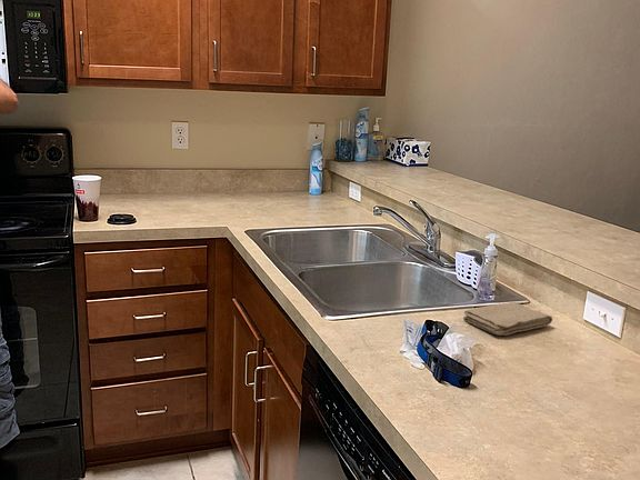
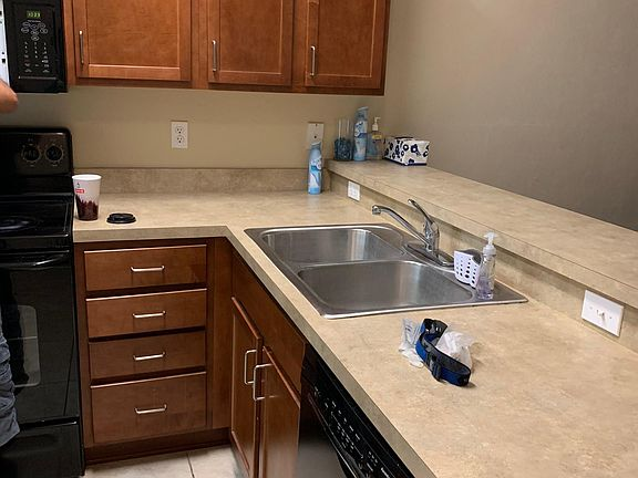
- washcloth [462,301,553,337]
